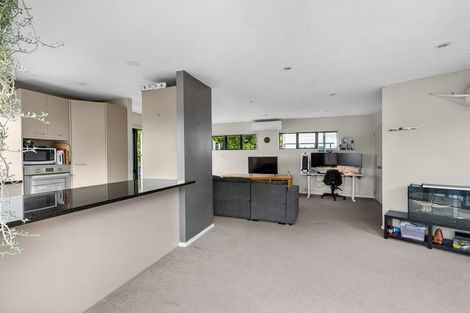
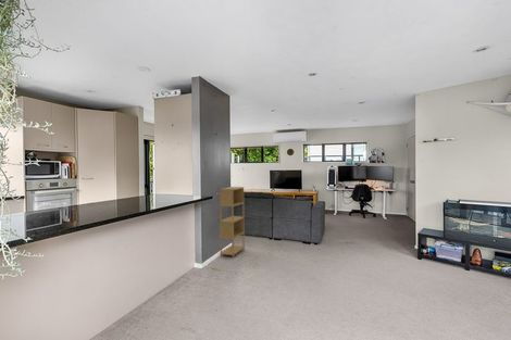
+ shelving unit [219,186,246,259]
